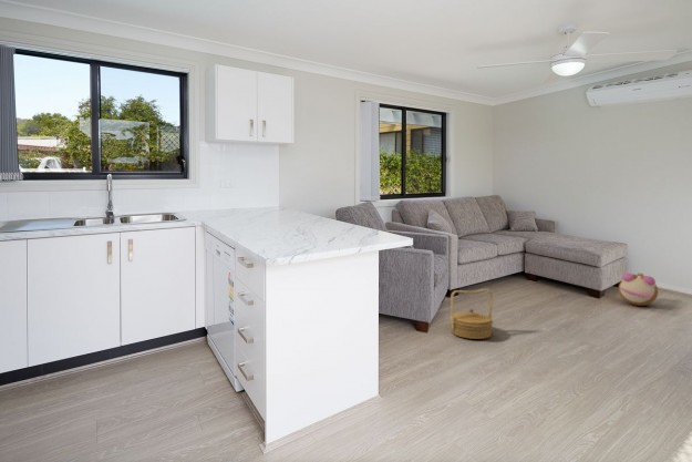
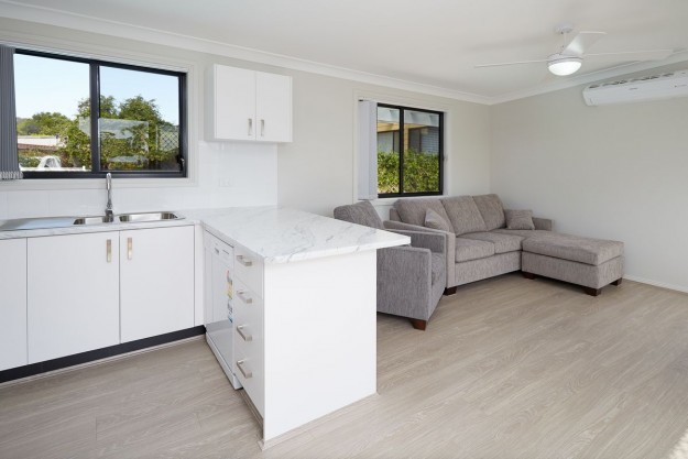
- basket [450,288,494,340]
- plush toy [618,273,659,307]
